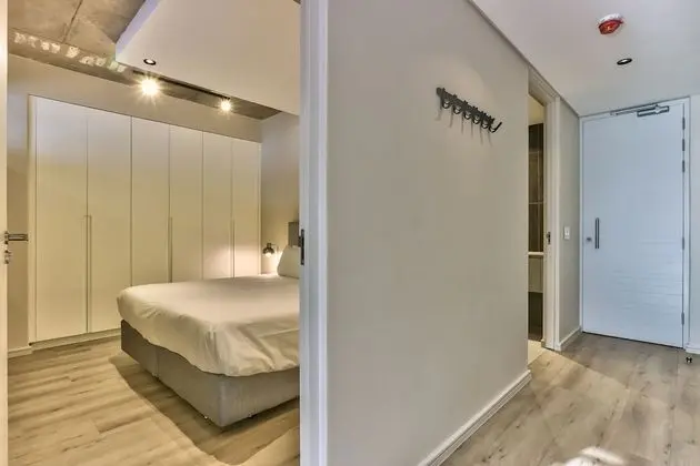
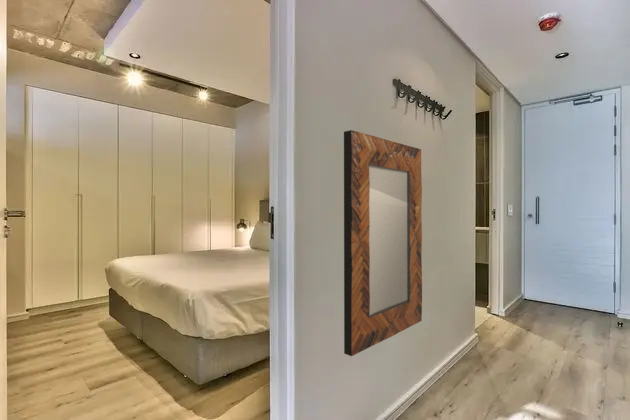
+ home mirror [343,129,423,357]
